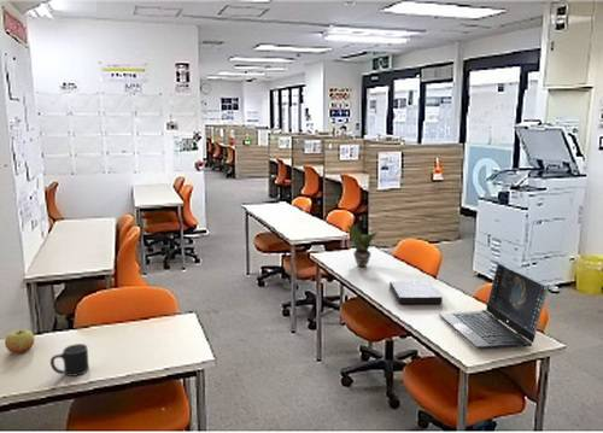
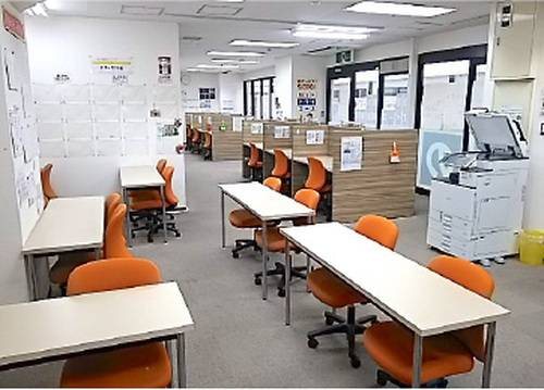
- laptop computer [438,262,550,350]
- mug [49,343,90,378]
- apple [4,329,36,355]
- potted plant [347,224,387,268]
- book [388,280,444,305]
